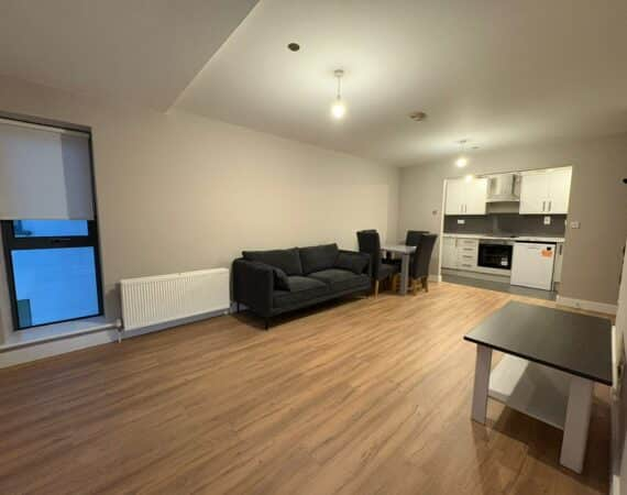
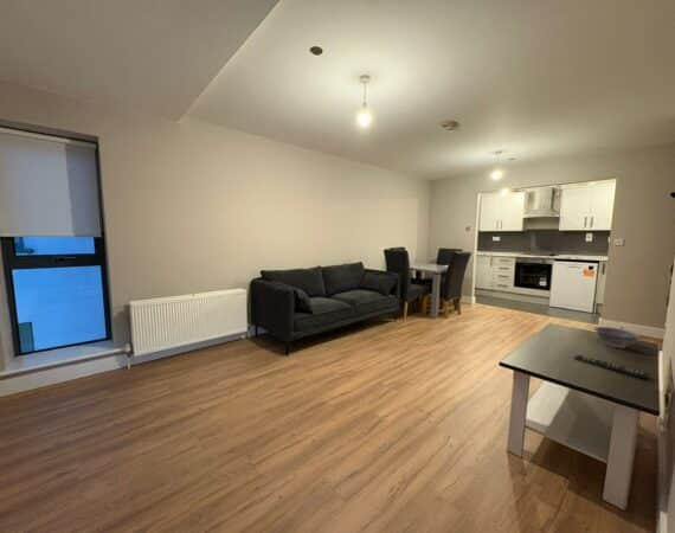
+ decorative bowl [592,326,643,348]
+ remote control [573,354,651,381]
